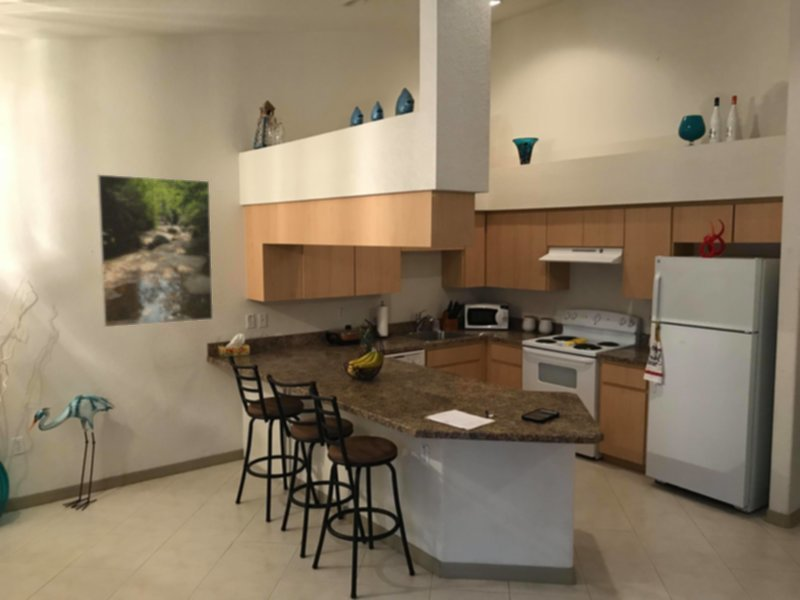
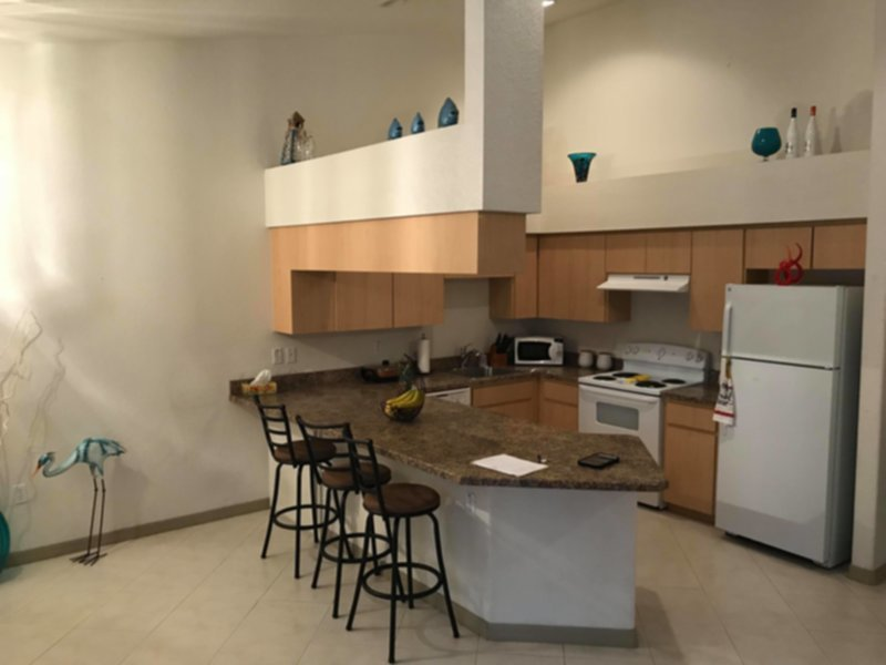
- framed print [97,174,214,328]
